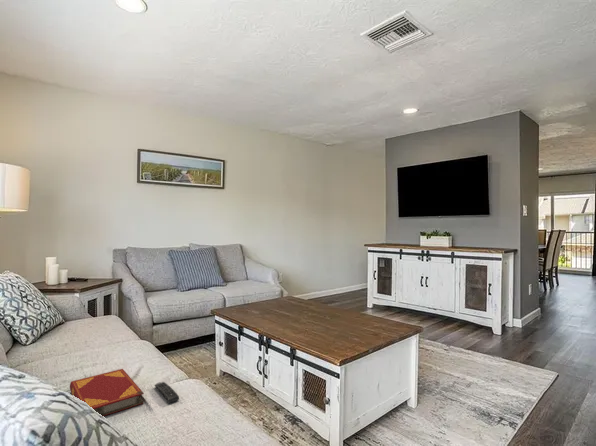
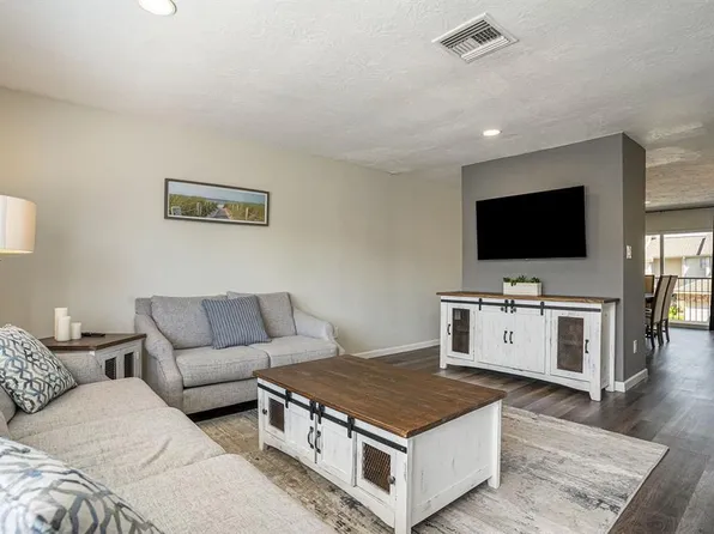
- hardback book [69,368,145,417]
- remote control [154,381,180,404]
